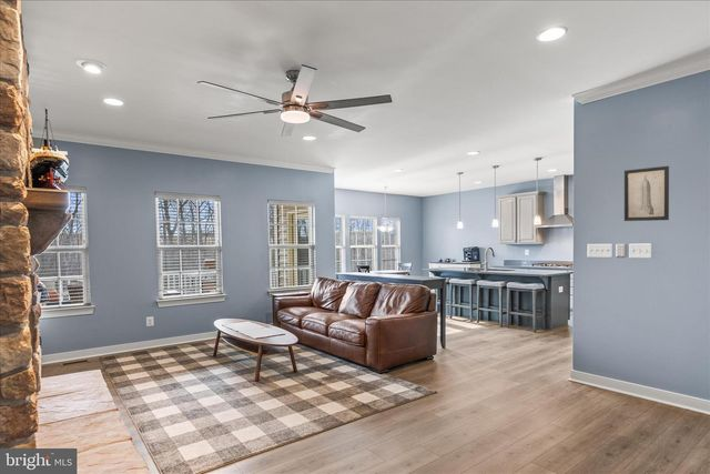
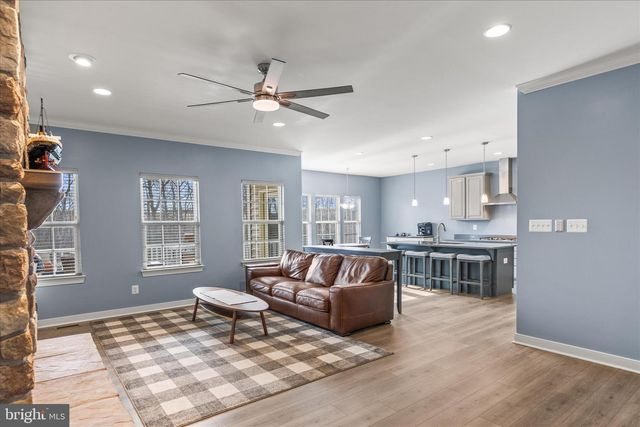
- wall art [623,165,670,222]
